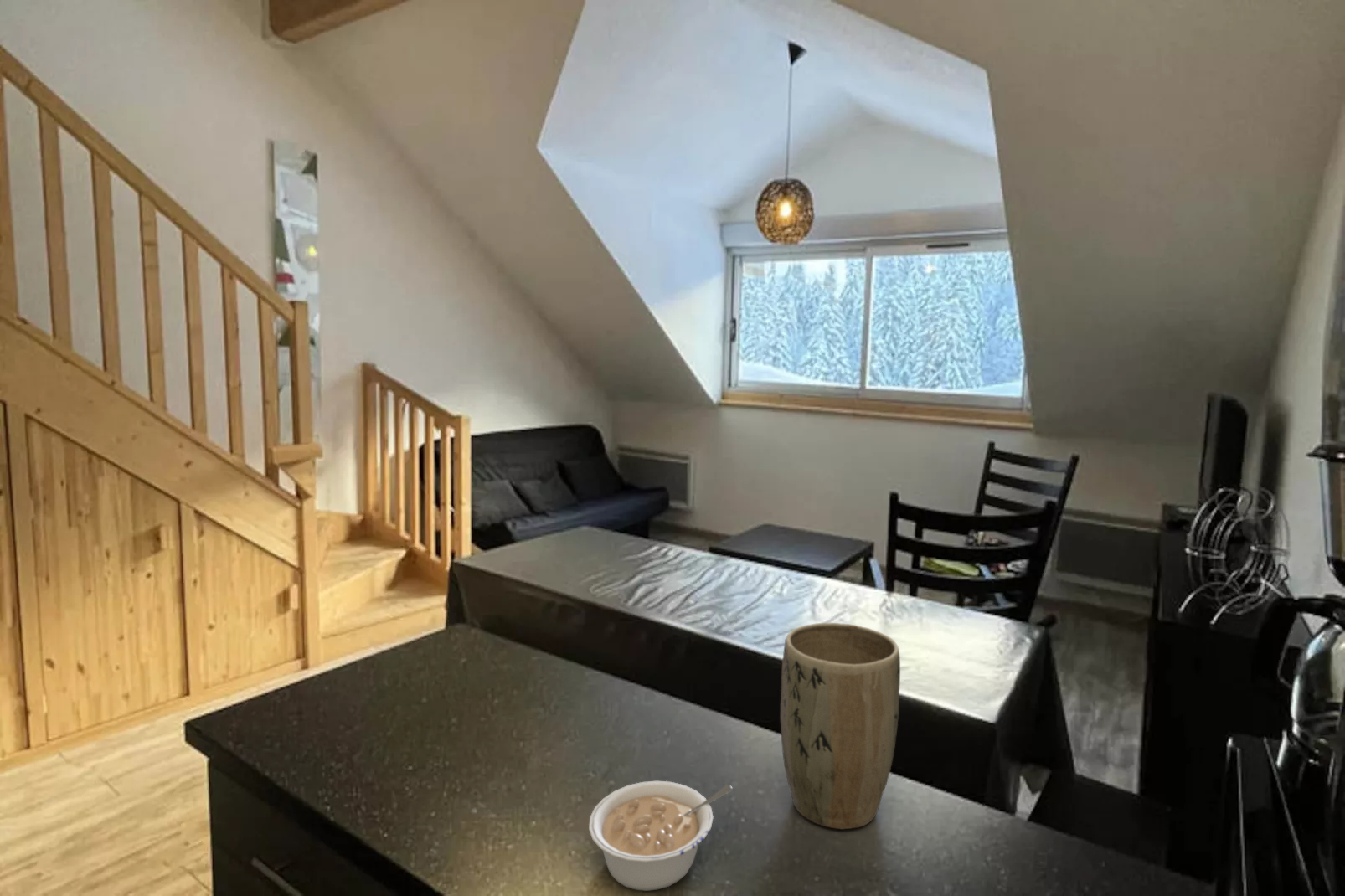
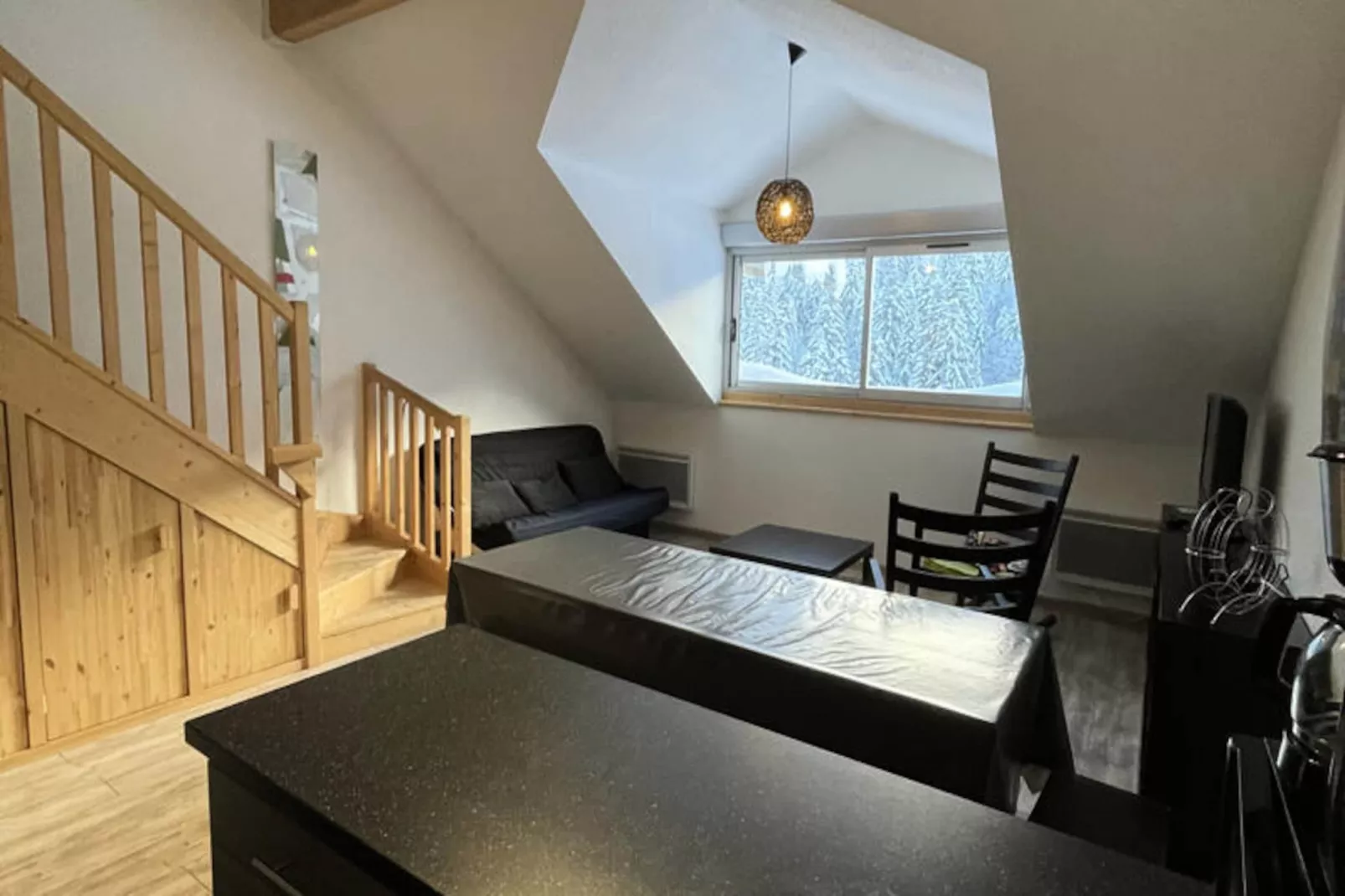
- plant pot [780,622,901,830]
- legume [588,780,734,892]
